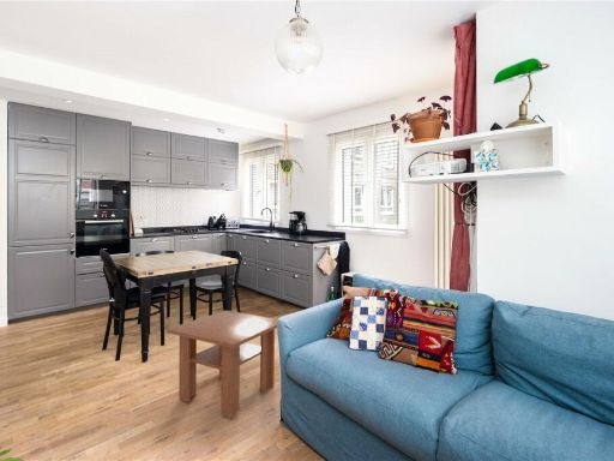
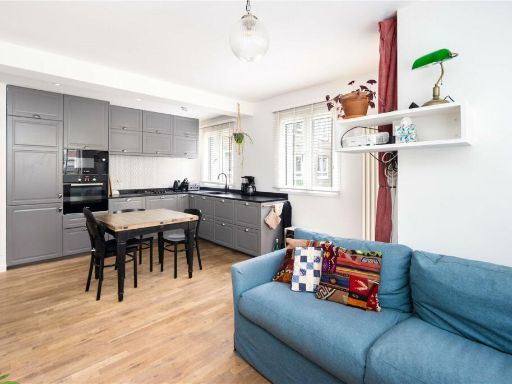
- coffee table [165,310,279,420]
